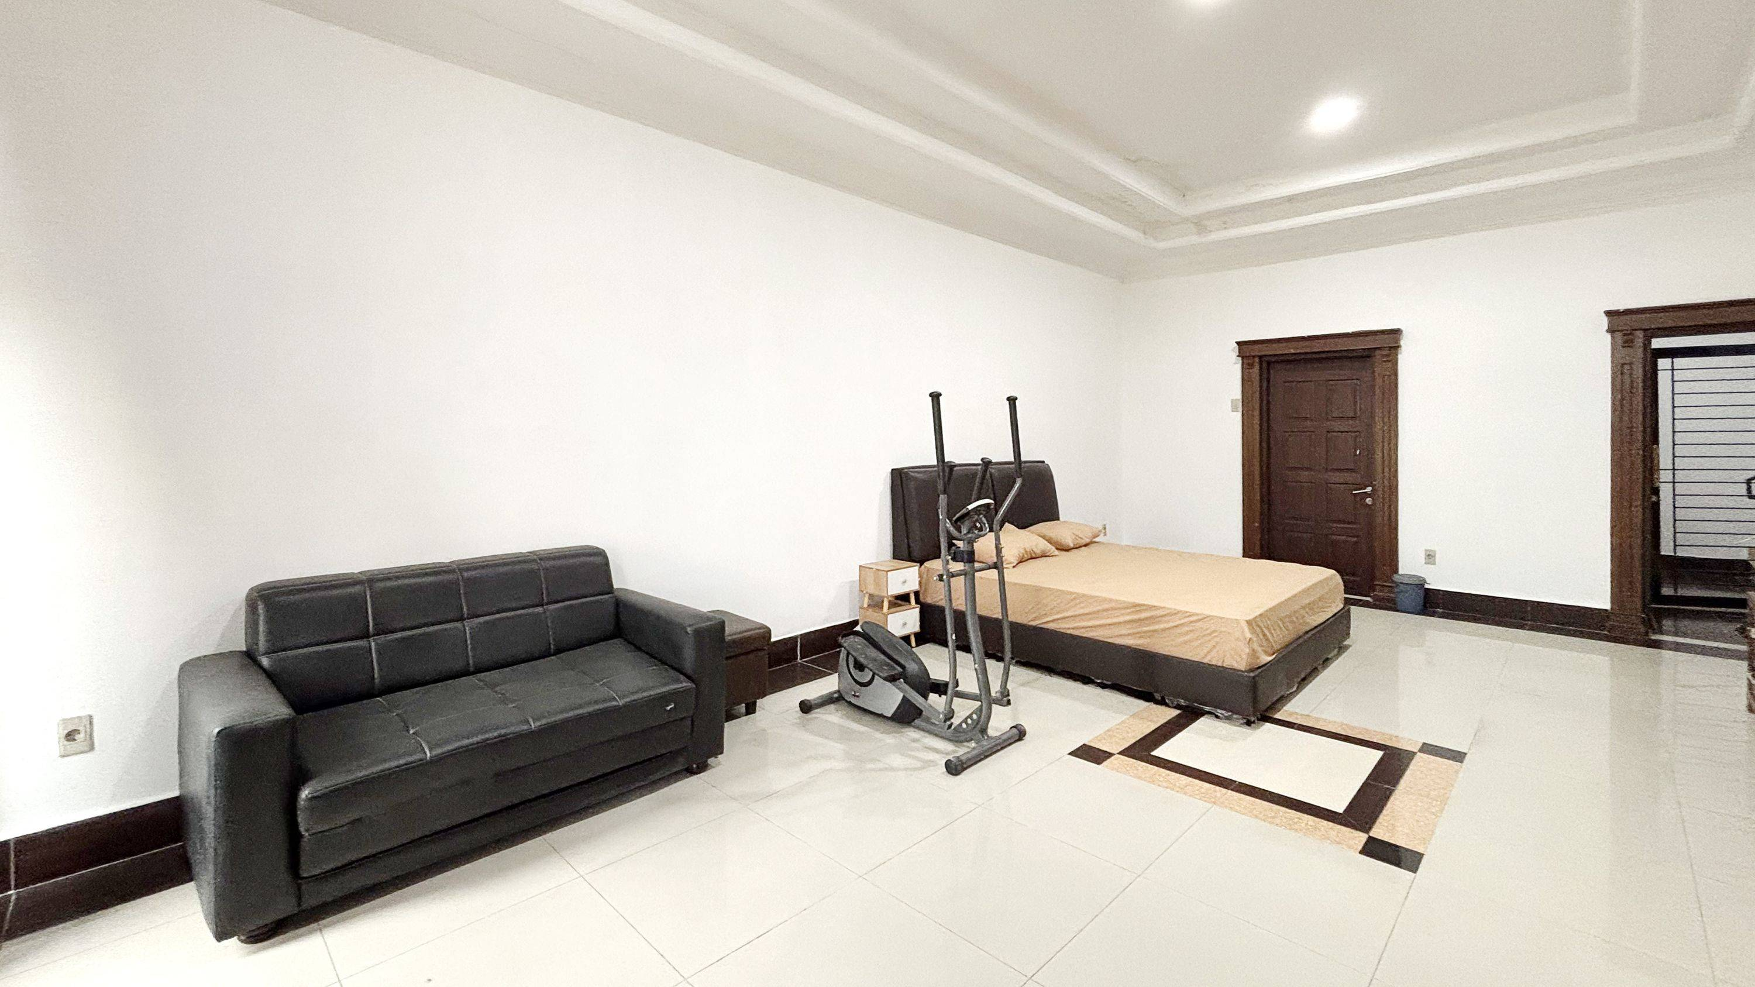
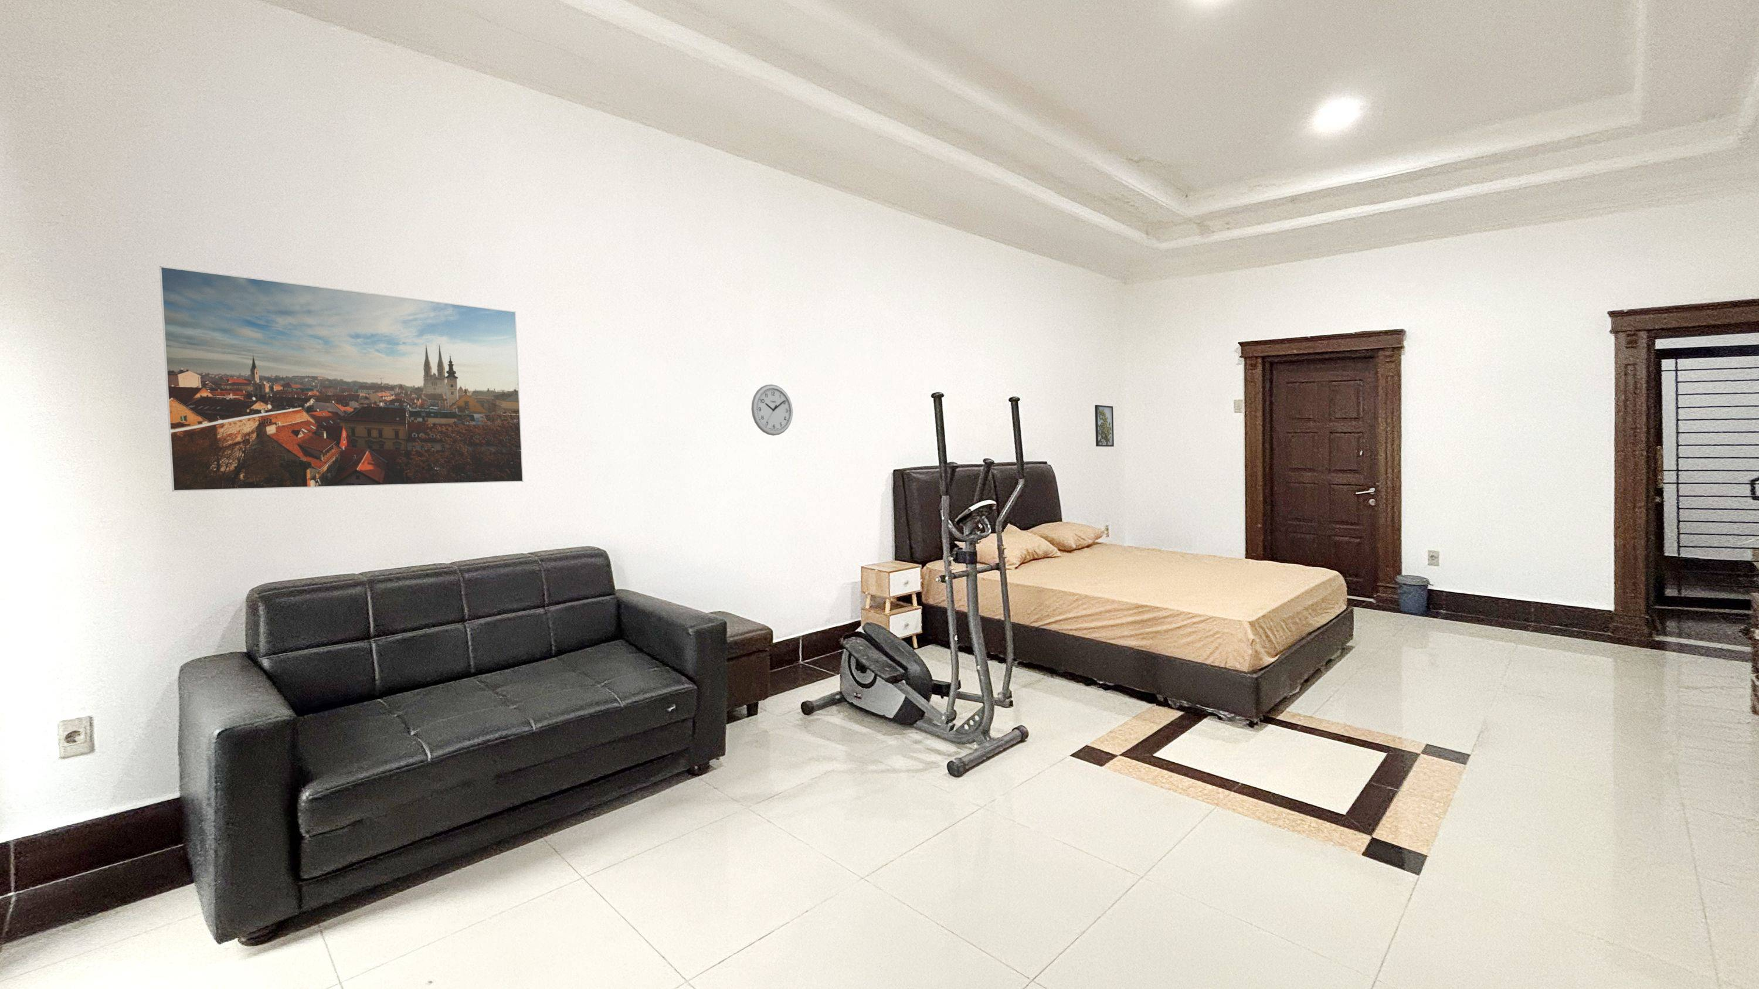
+ wall clock [750,384,794,436]
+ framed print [159,266,523,491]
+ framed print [1095,405,1115,447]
